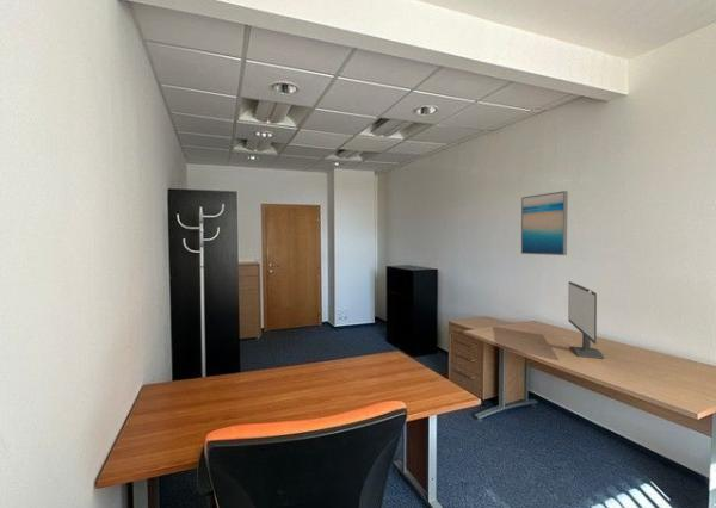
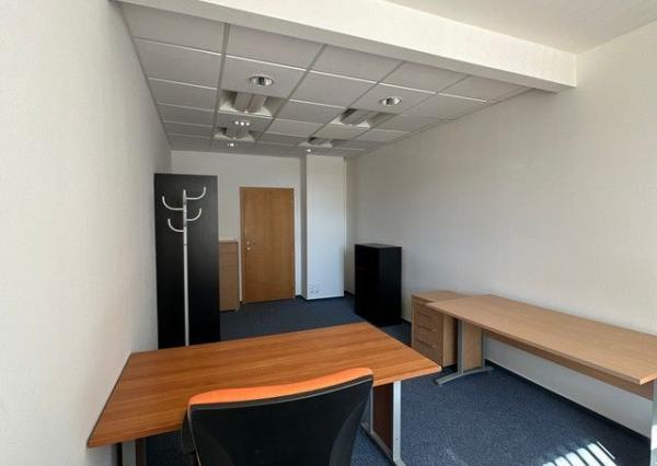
- computer monitor [567,280,605,359]
- wall art [520,190,569,256]
